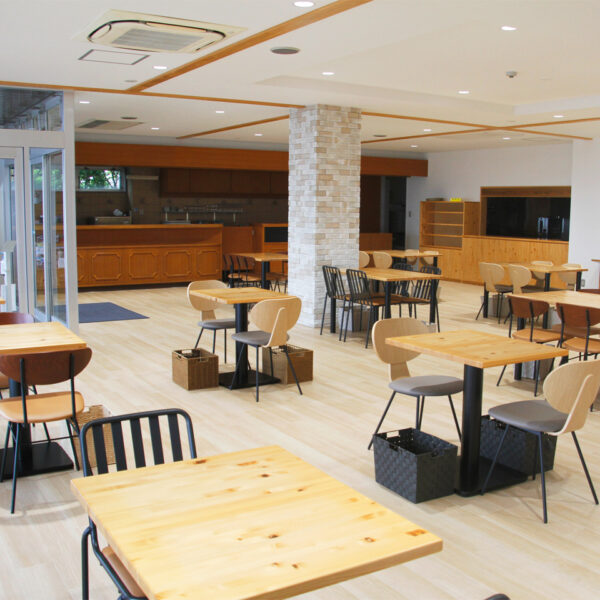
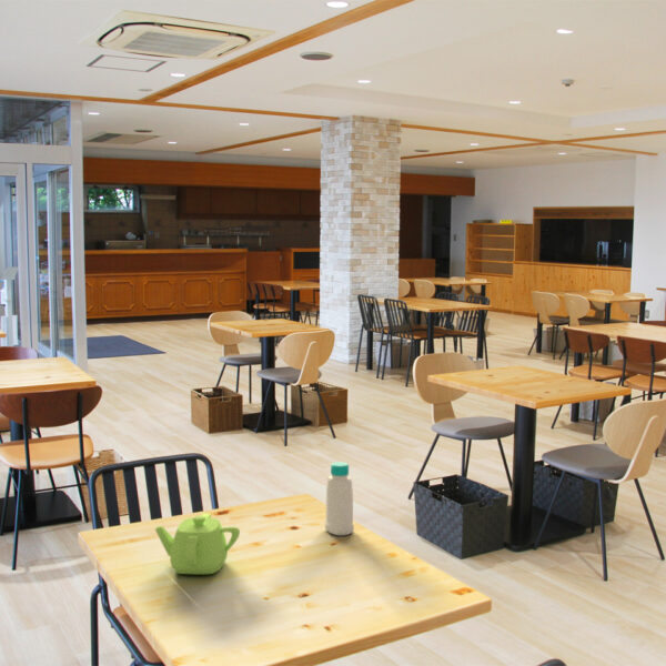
+ bottle [324,461,355,536]
+ teapot [154,513,241,575]
